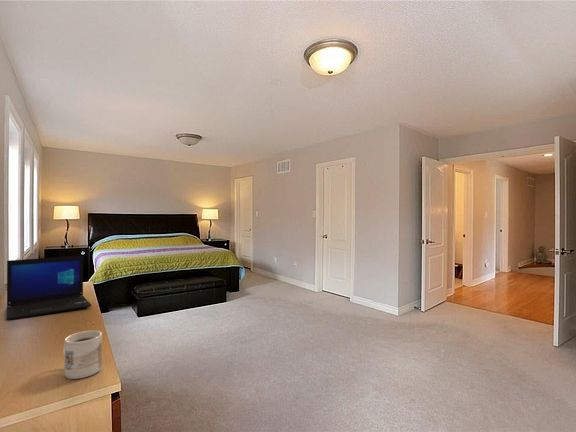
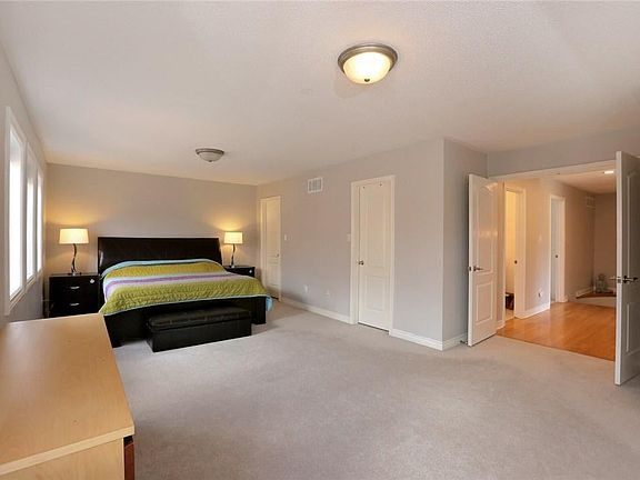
- laptop [6,254,92,321]
- mug [62,330,103,380]
